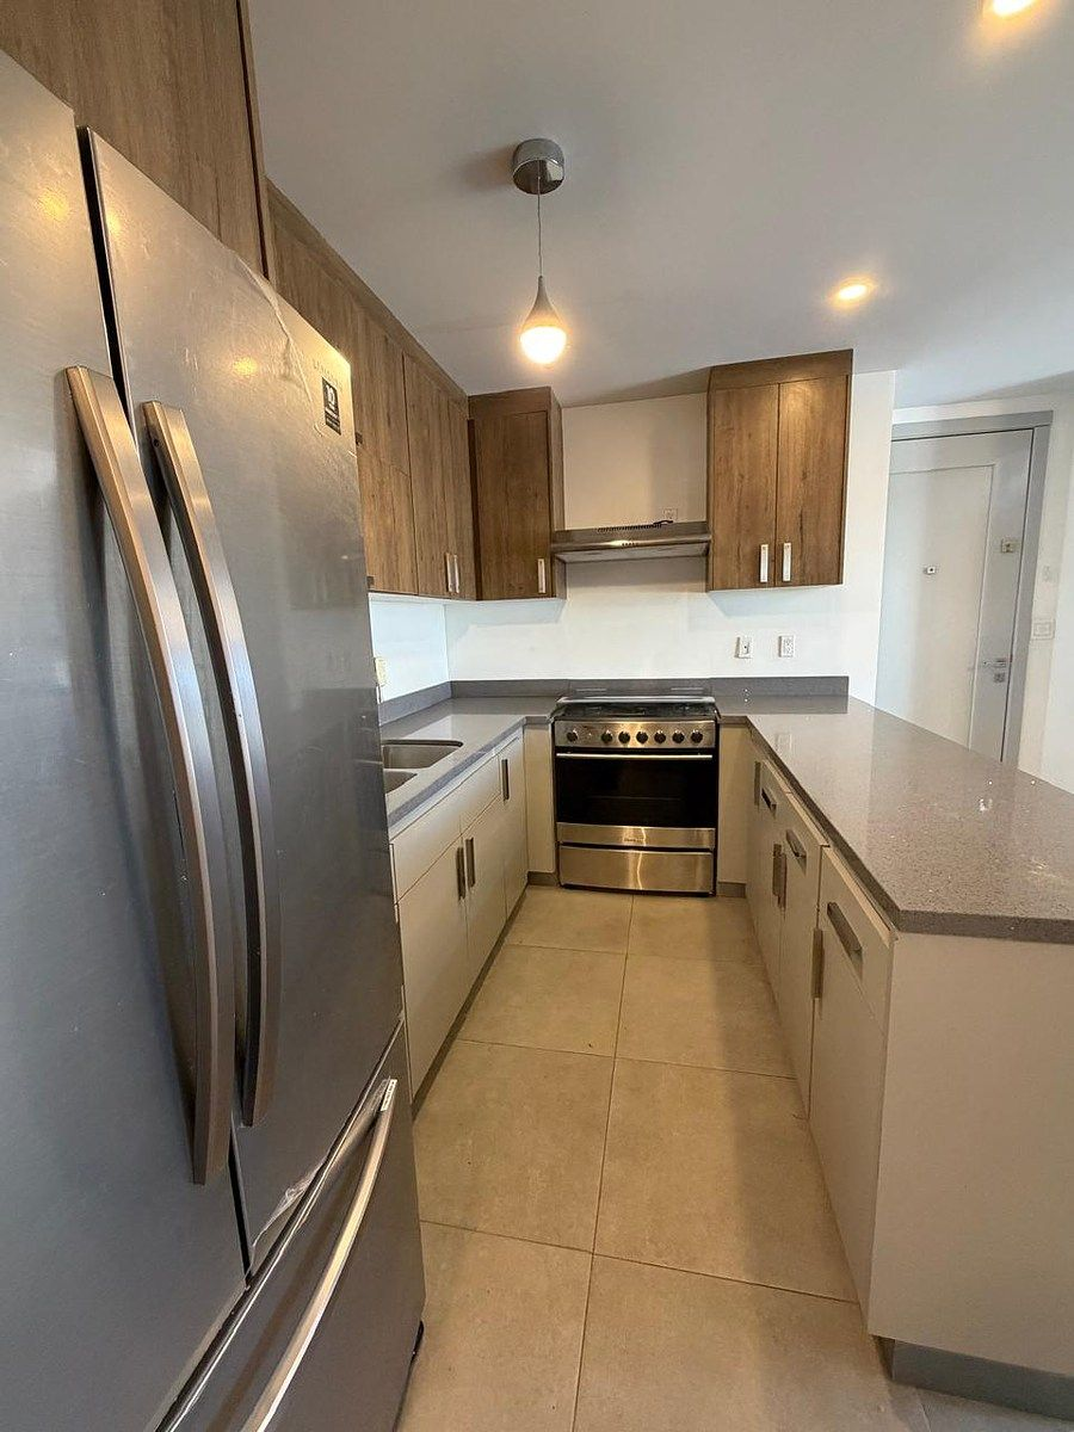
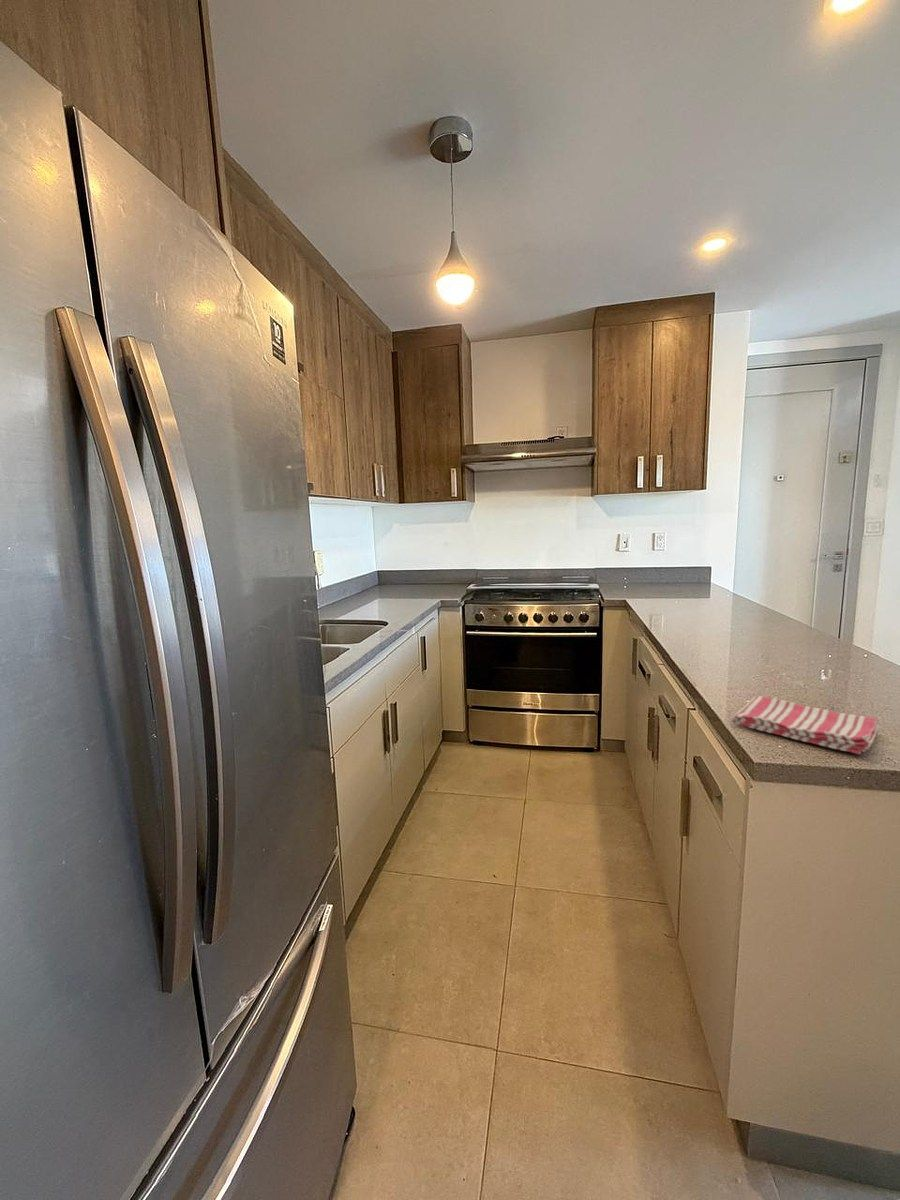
+ dish towel [730,695,879,755]
